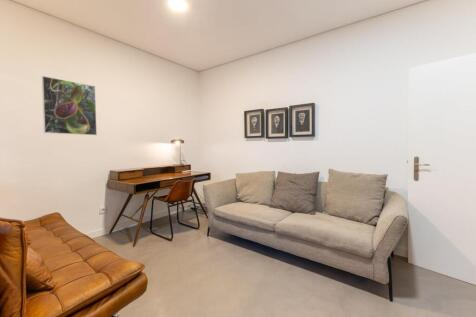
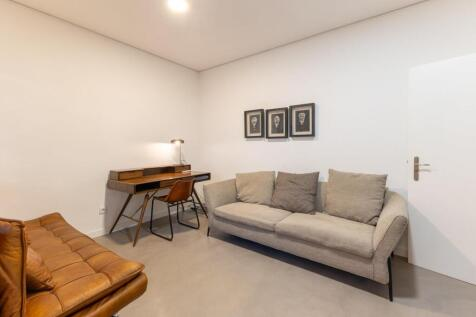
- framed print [41,75,98,136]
